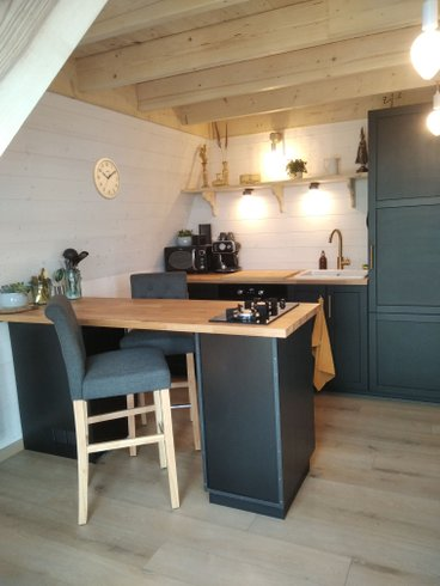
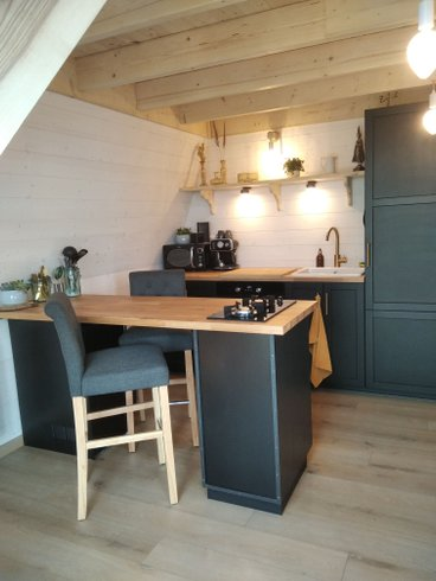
- wall clock [92,155,122,201]
